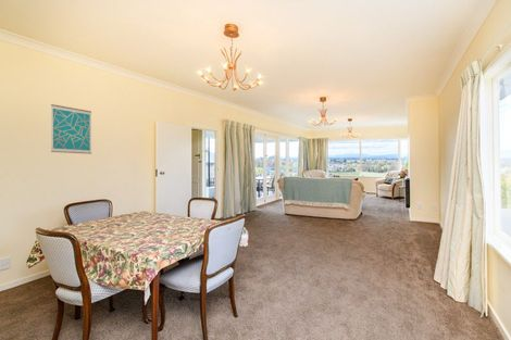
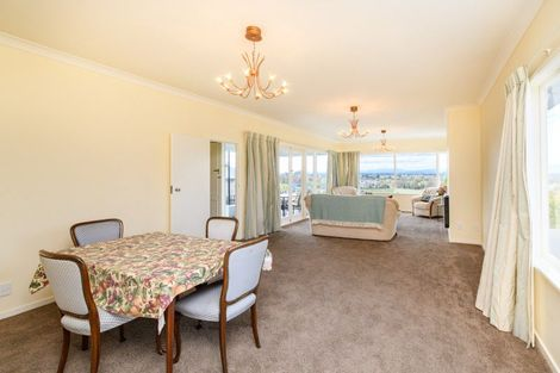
- wall art [50,103,92,155]
